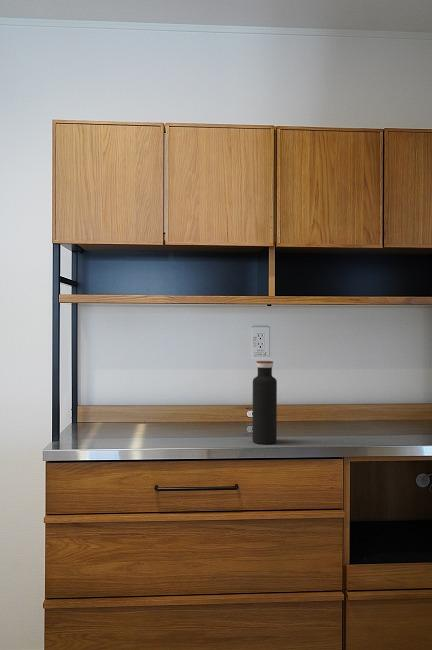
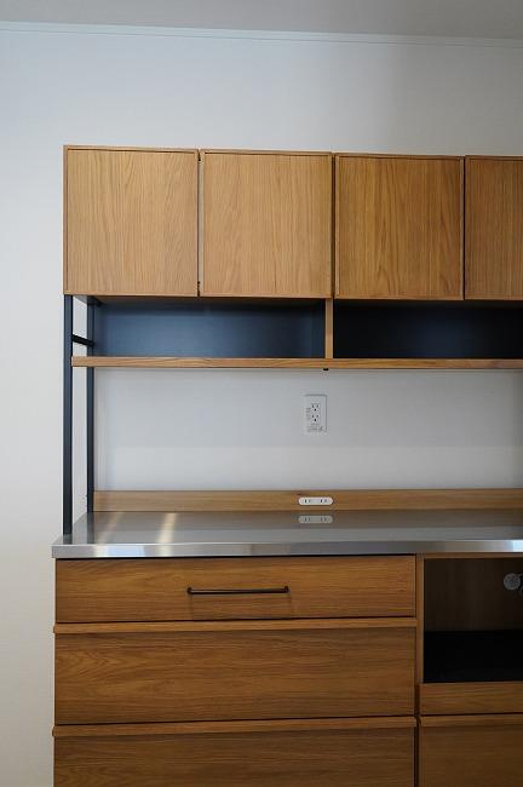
- water bottle [251,360,278,445]
